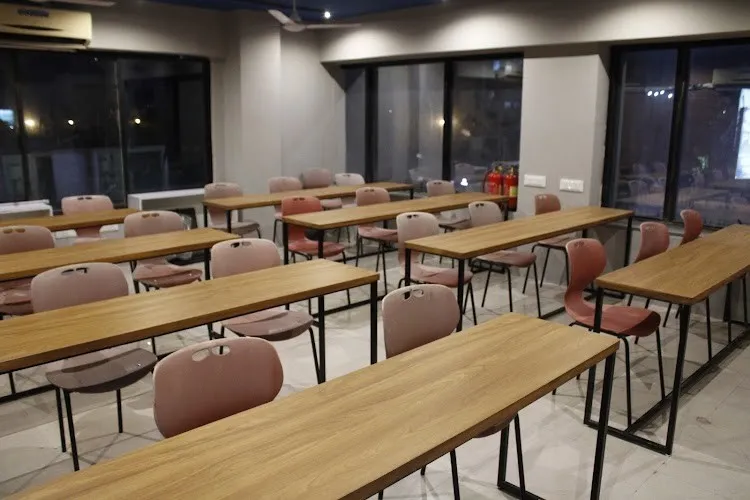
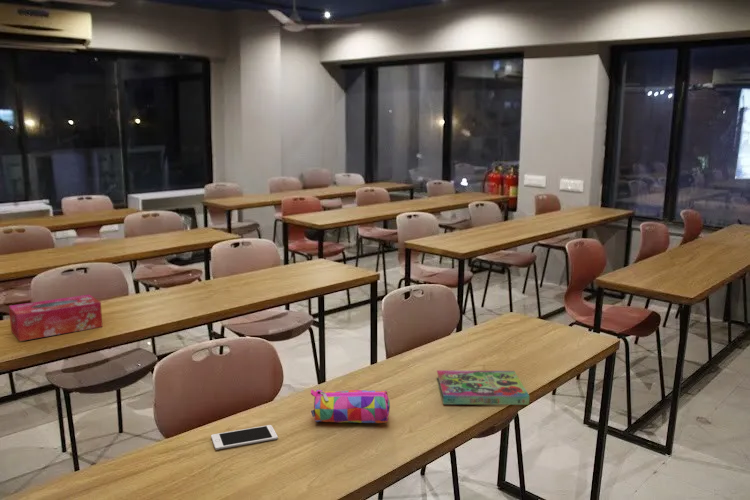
+ pencil case [310,388,391,424]
+ tissue box [8,293,103,342]
+ book [436,369,530,406]
+ cell phone [210,424,279,451]
